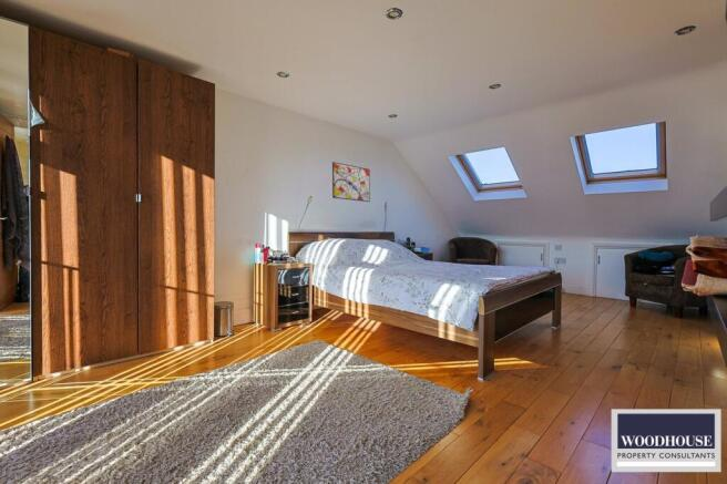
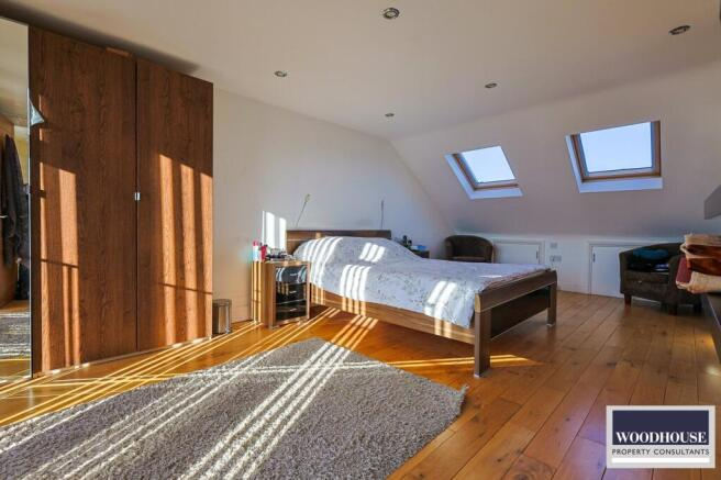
- wall art [331,161,371,203]
